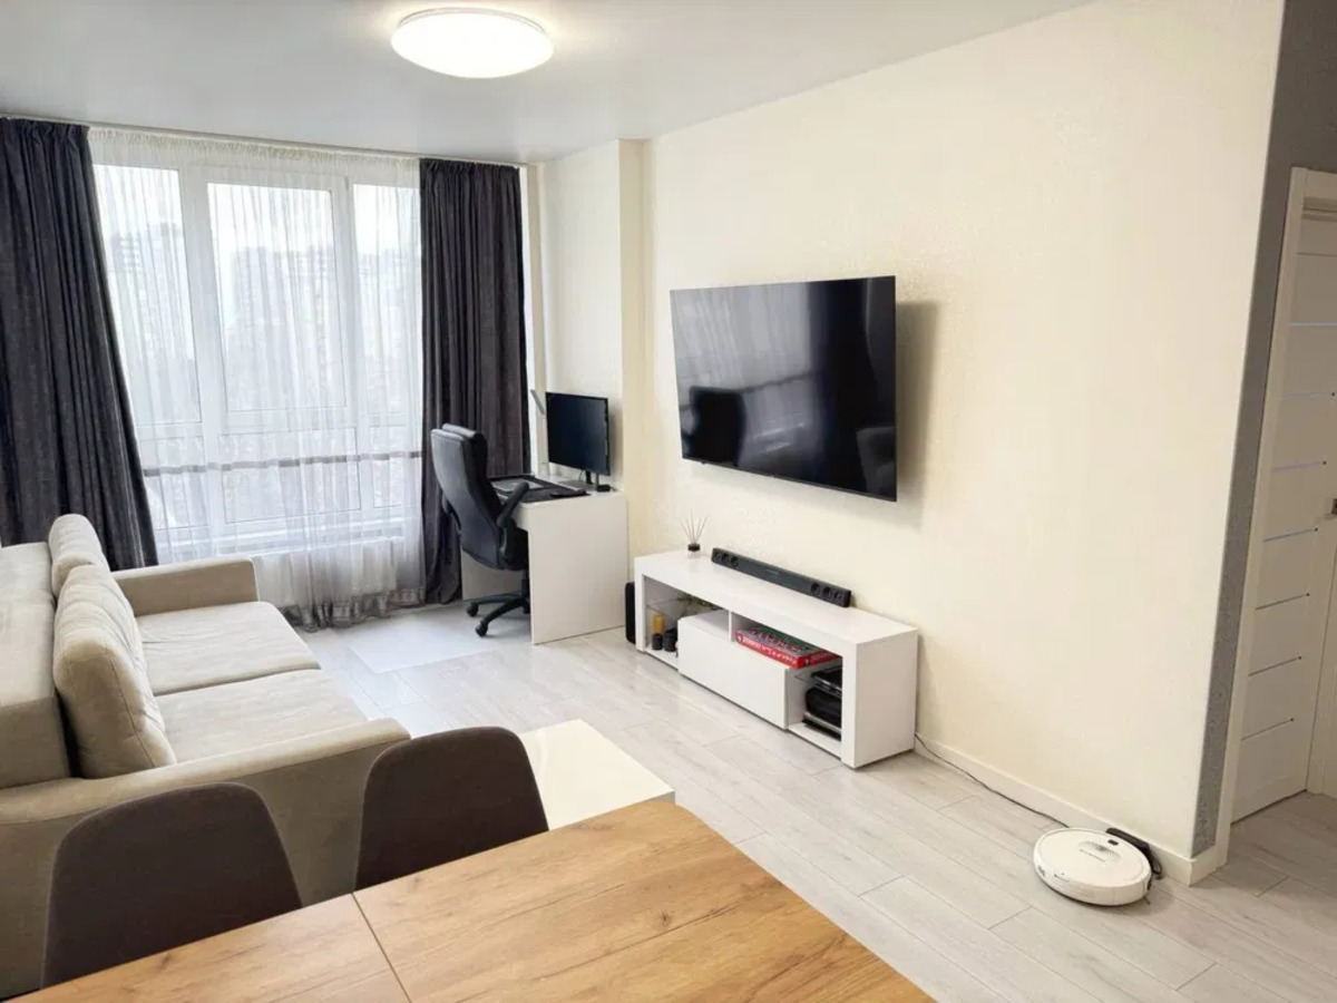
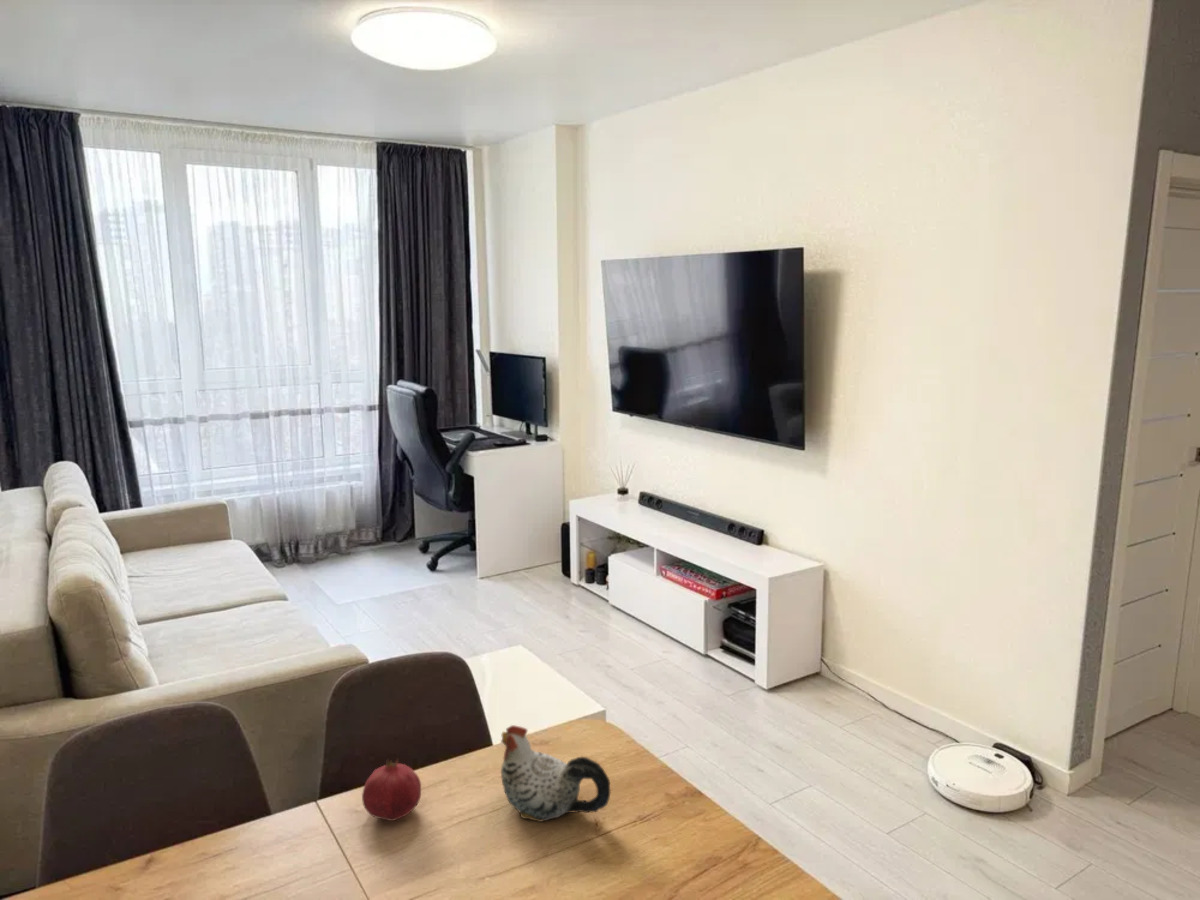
+ fruit [361,758,422,822]
+ chicken figurine [500,724,611,823]
